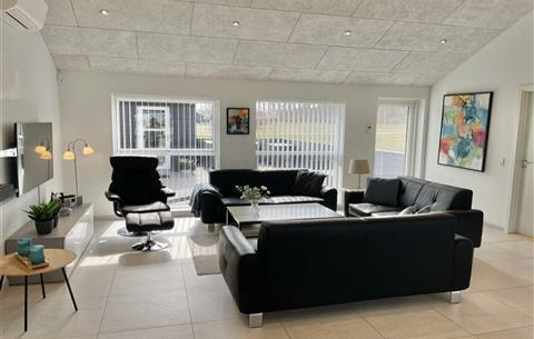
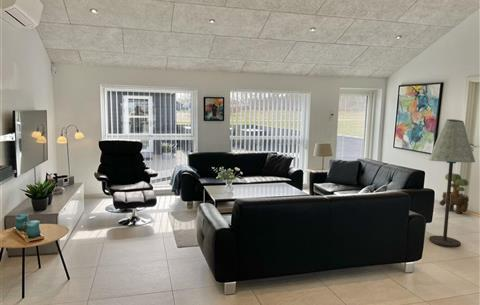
+ floor lamp [428,118,476,248]
+ potted tree [438,172,470,214]
